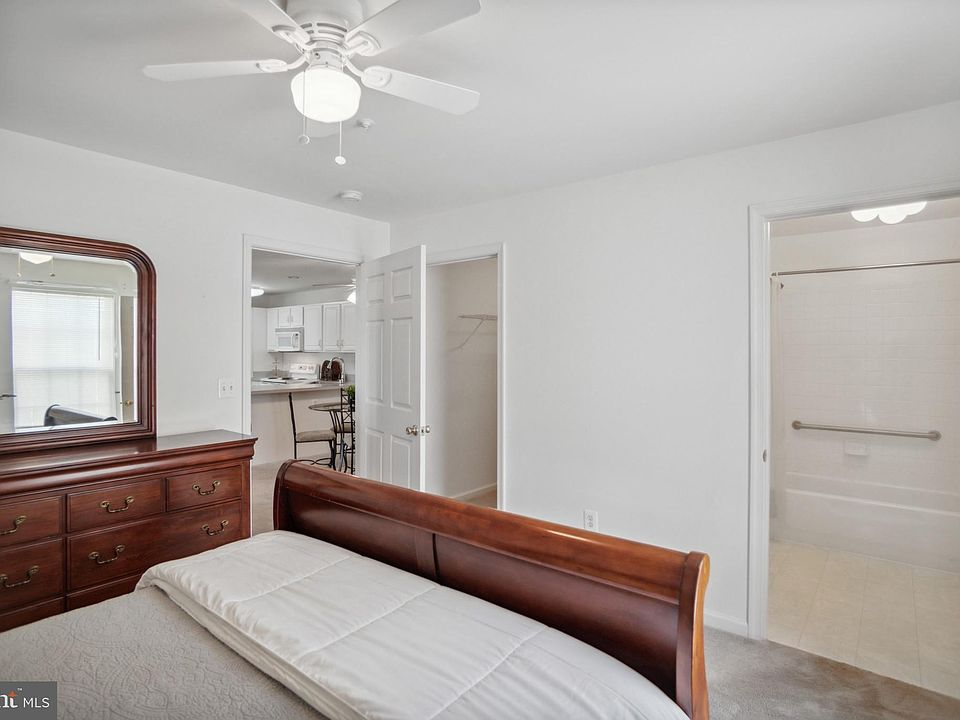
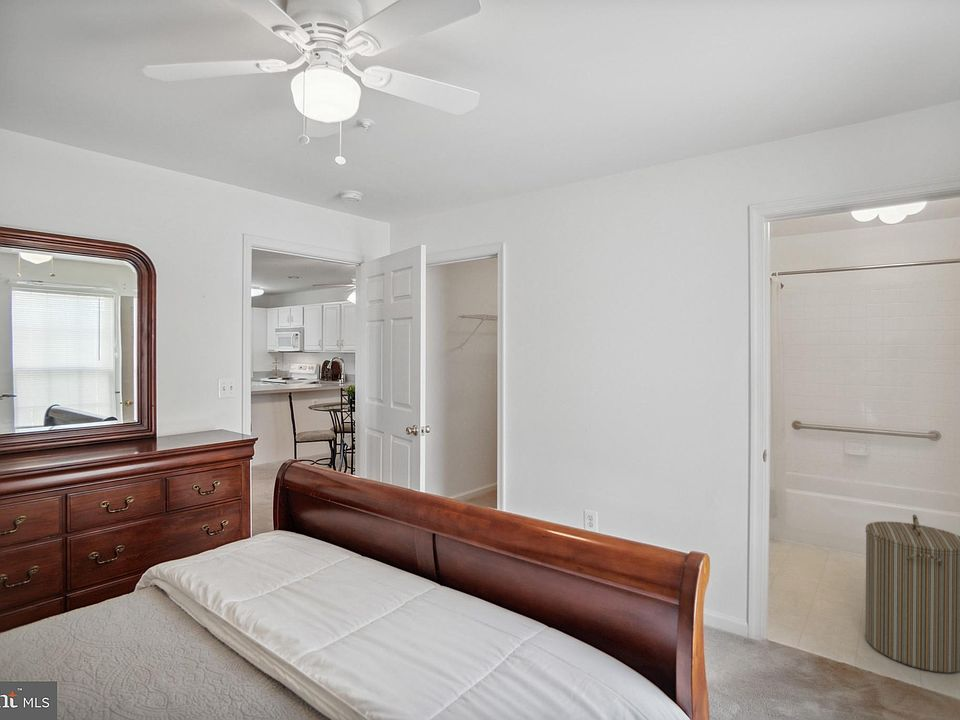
+ laundry hamper [864,513,960,674]
